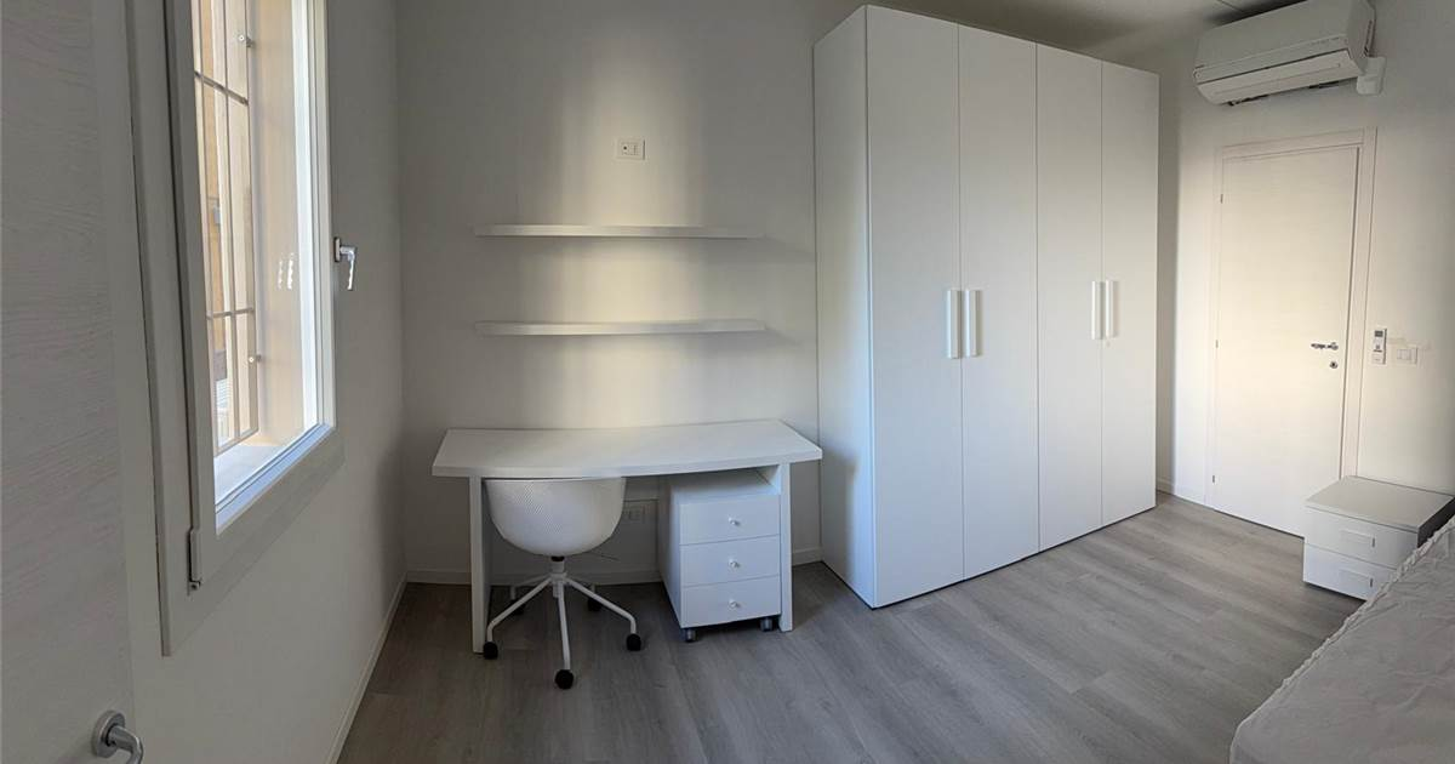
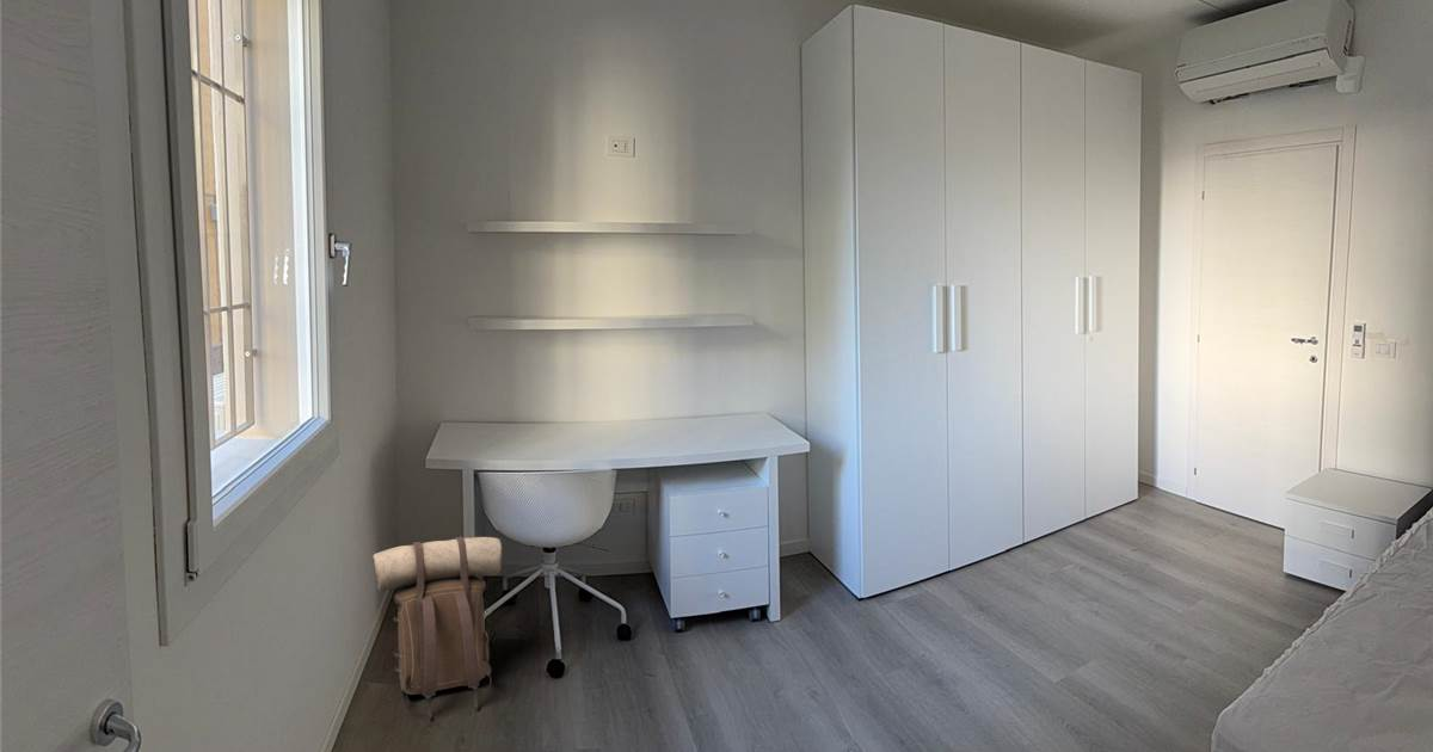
+ backpack [371,536,503,719]
